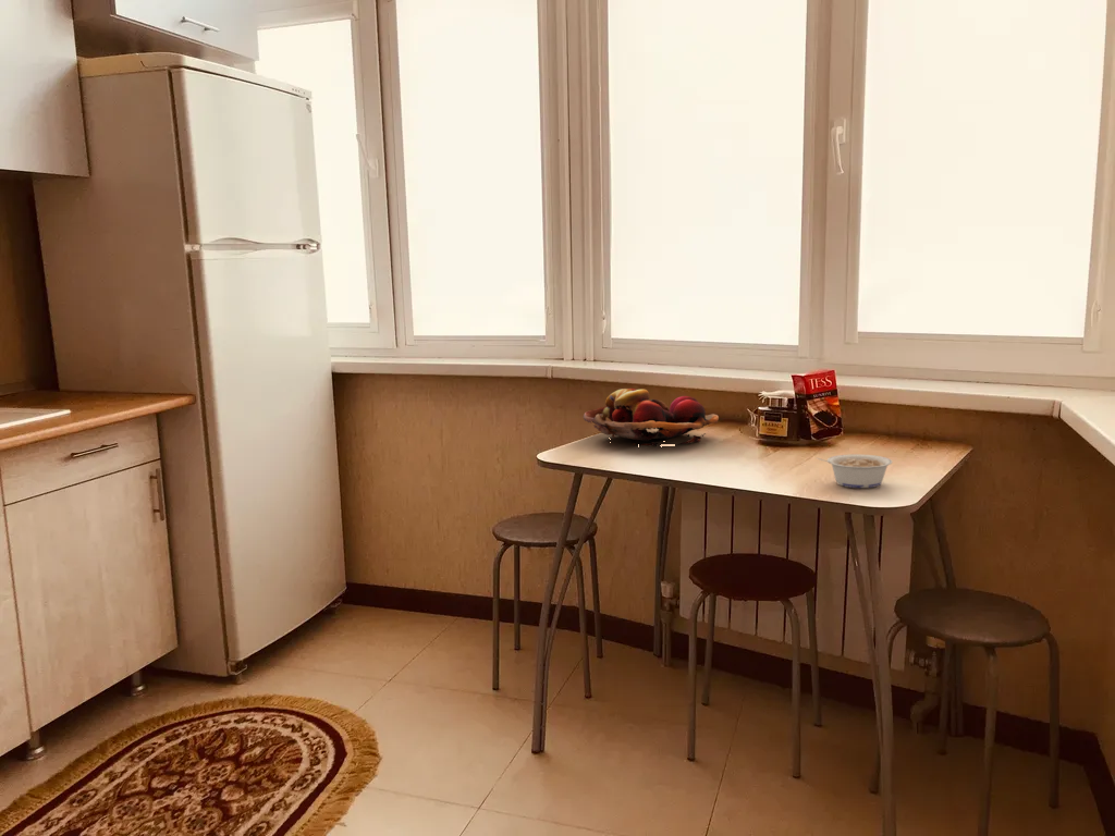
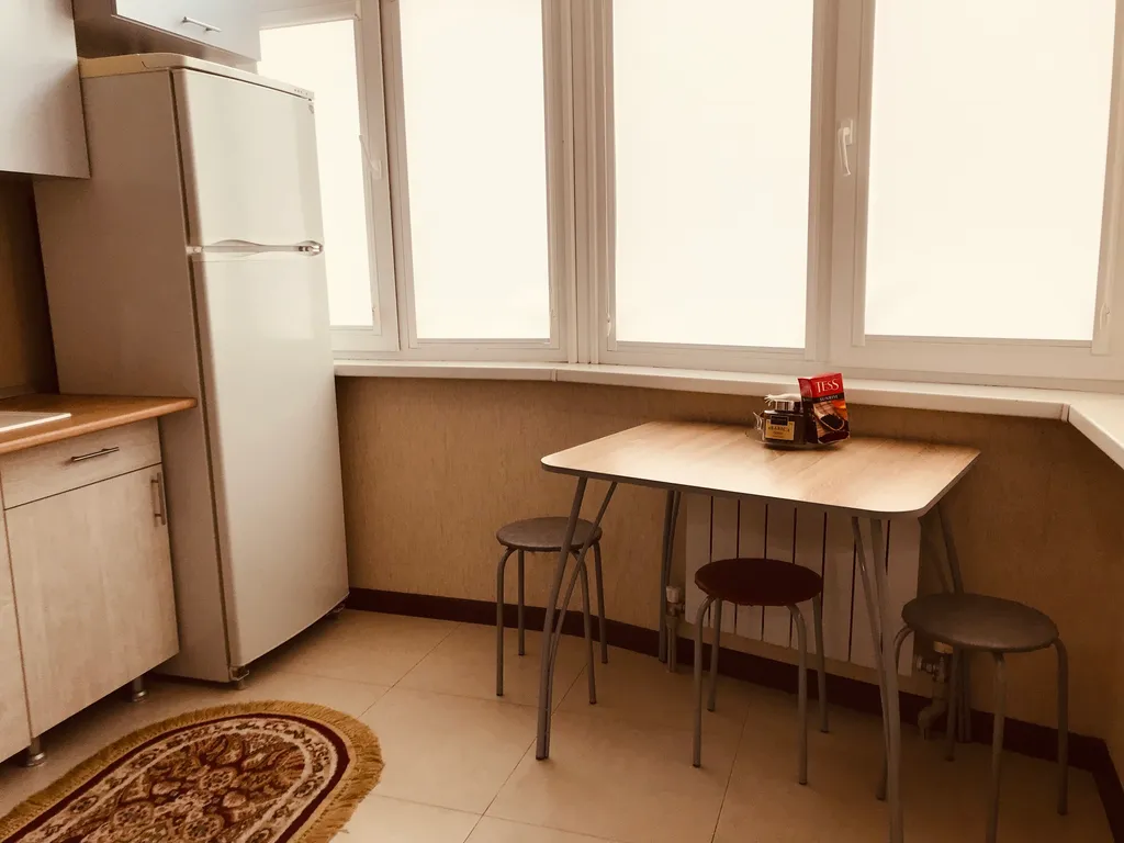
- fruit basket [583,388,720,447]
- legume [817,453,894,489]
